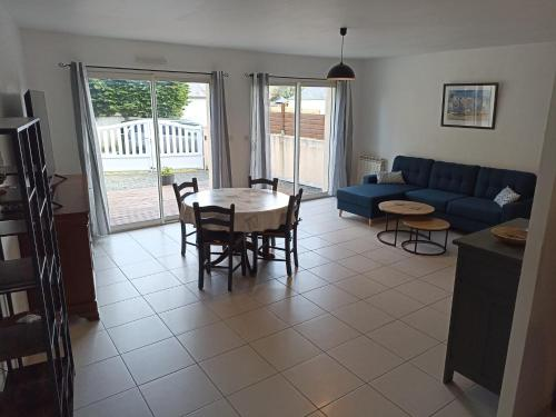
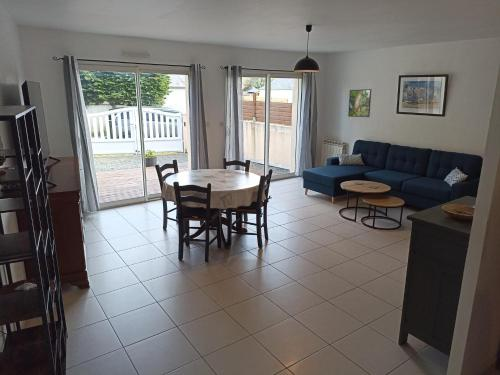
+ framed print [347,88,372,118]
